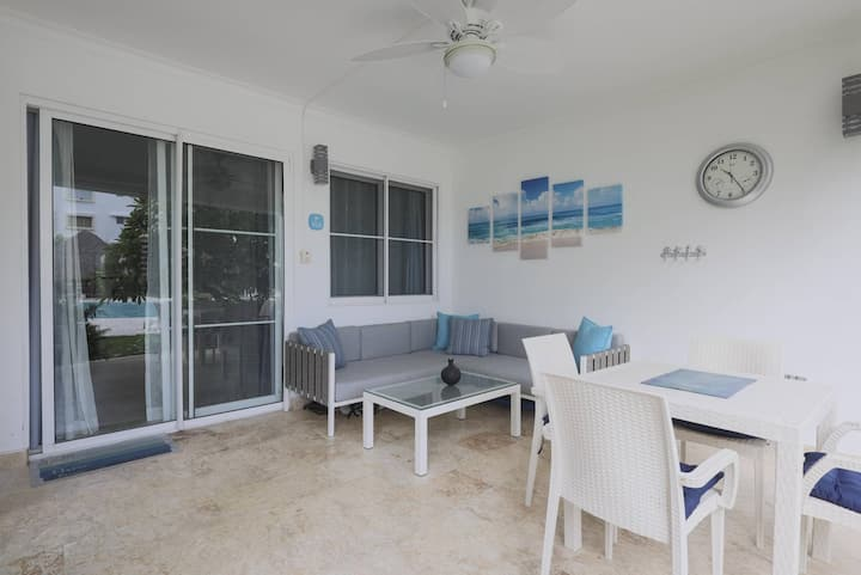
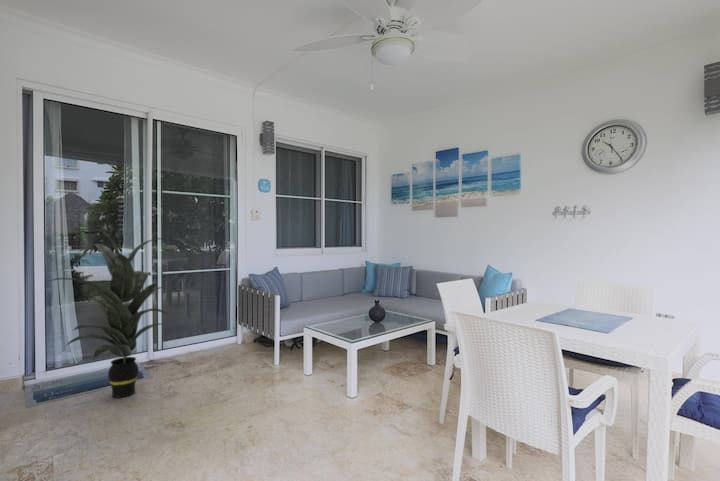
+ indoor plant [49,228,170,399]
